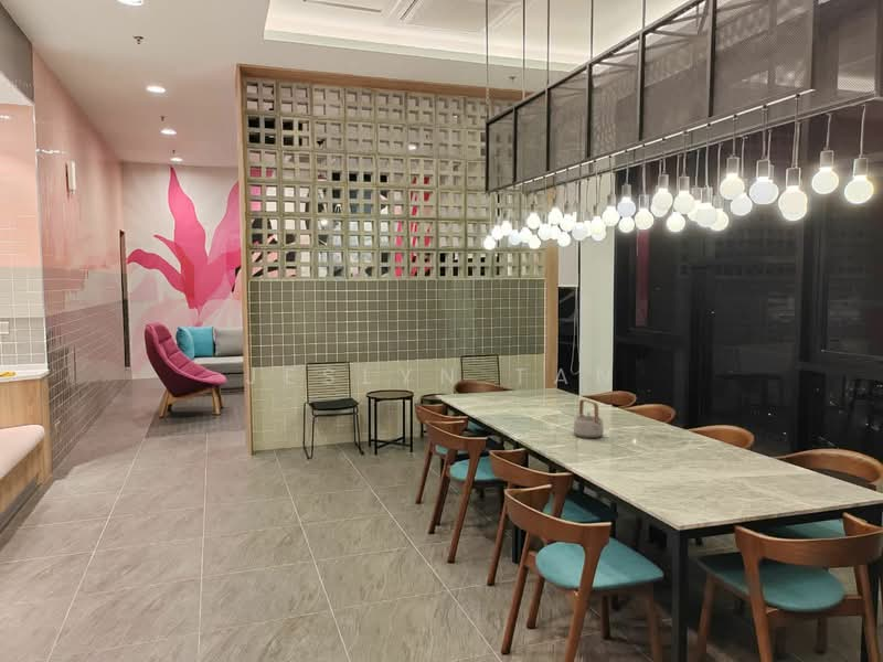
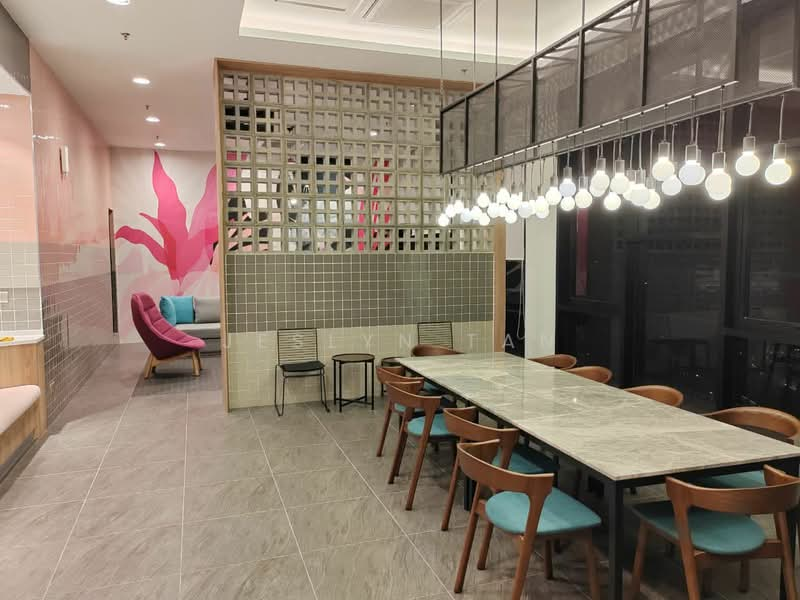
- teapot [573,398,605,439]
